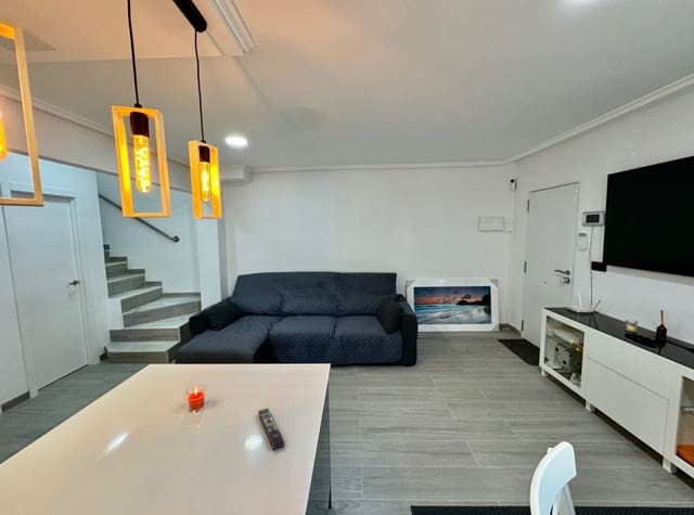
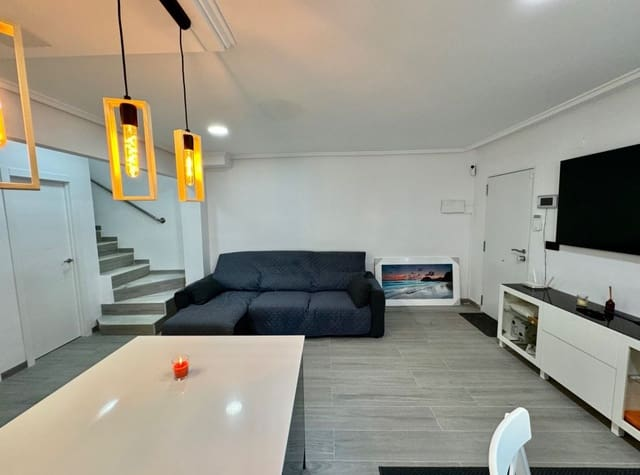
- remote control [257,407,286,450]
